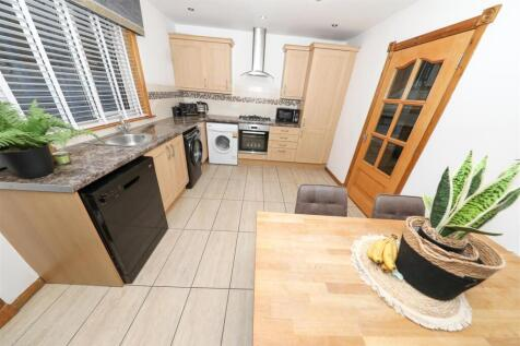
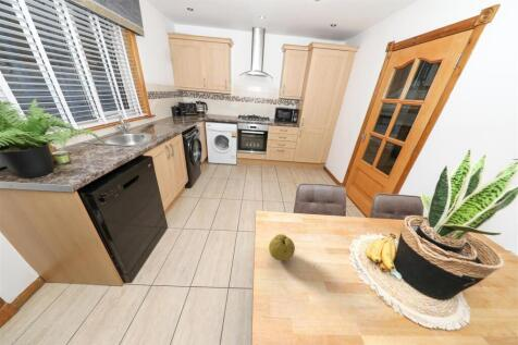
+ fruit [268,233,296,261]
